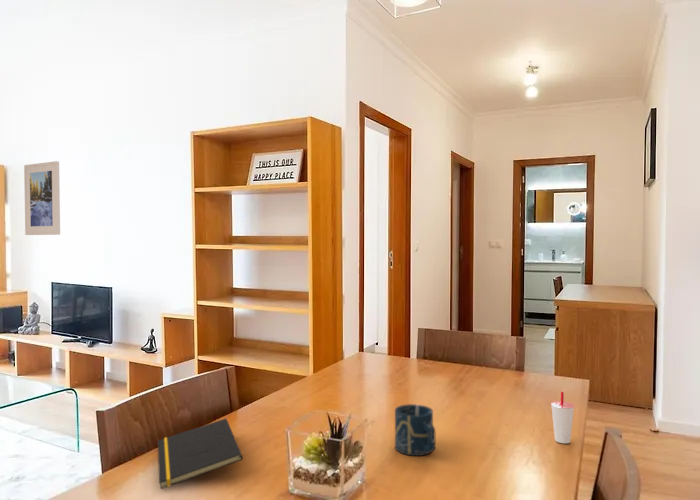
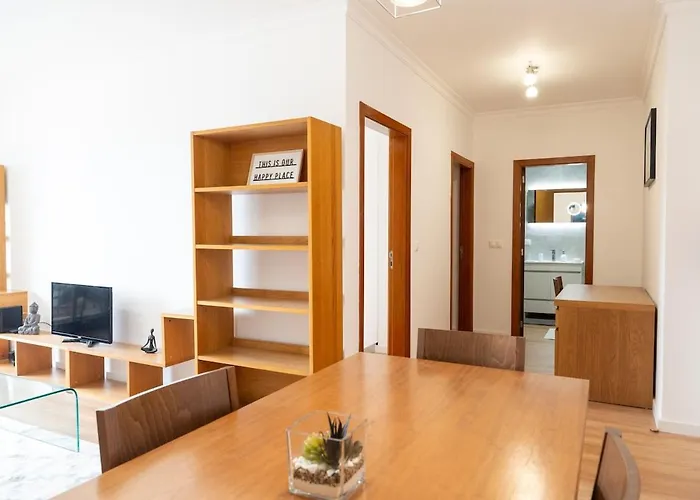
- cup [550,391,576,444]
- notepad [157,417,244,490]
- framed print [23,160,61,236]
- cup [394,403,436,457]
